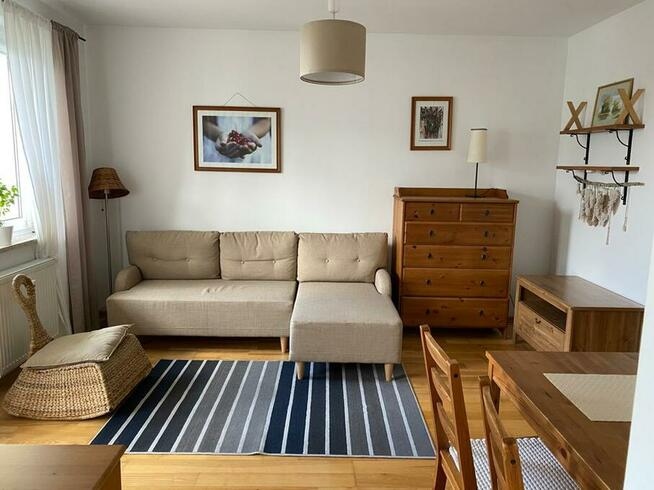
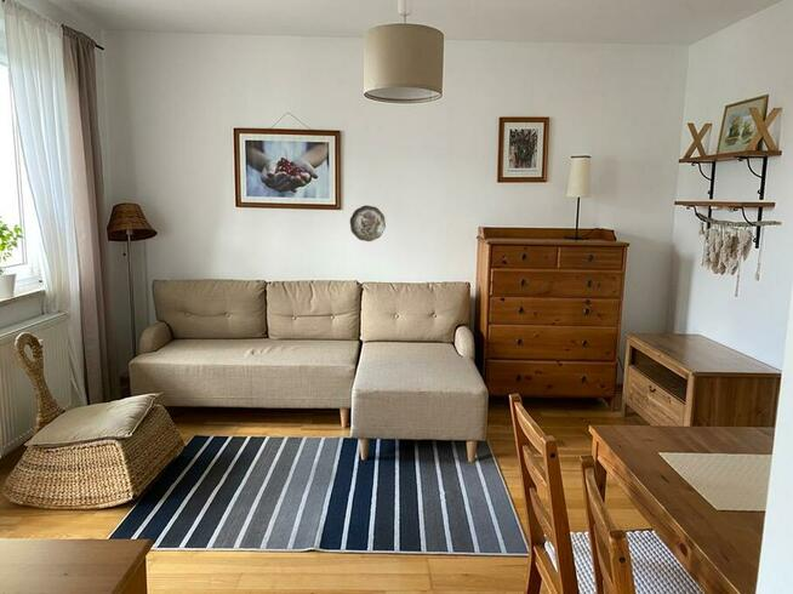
+ decorative plate [349,205,387,242]
